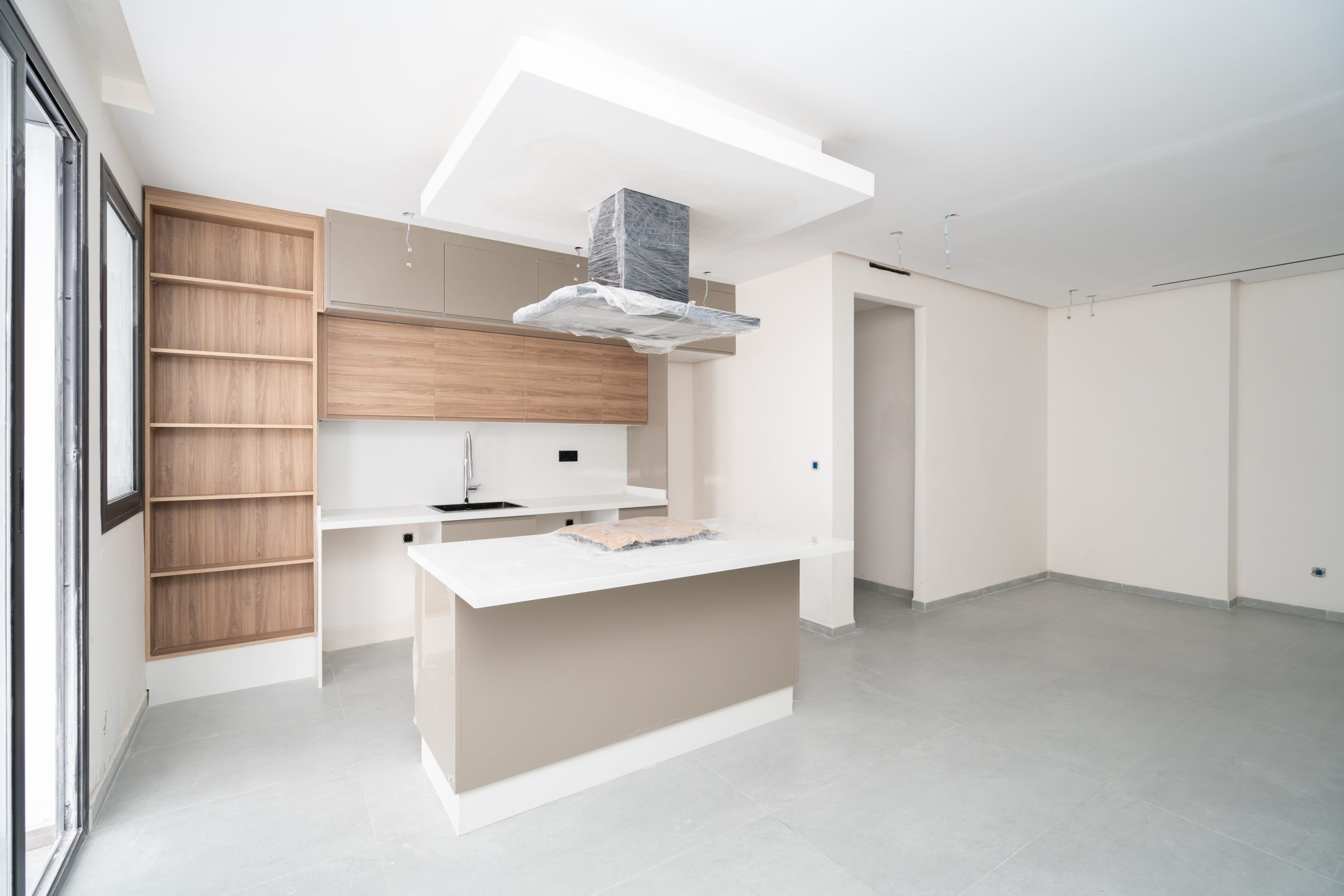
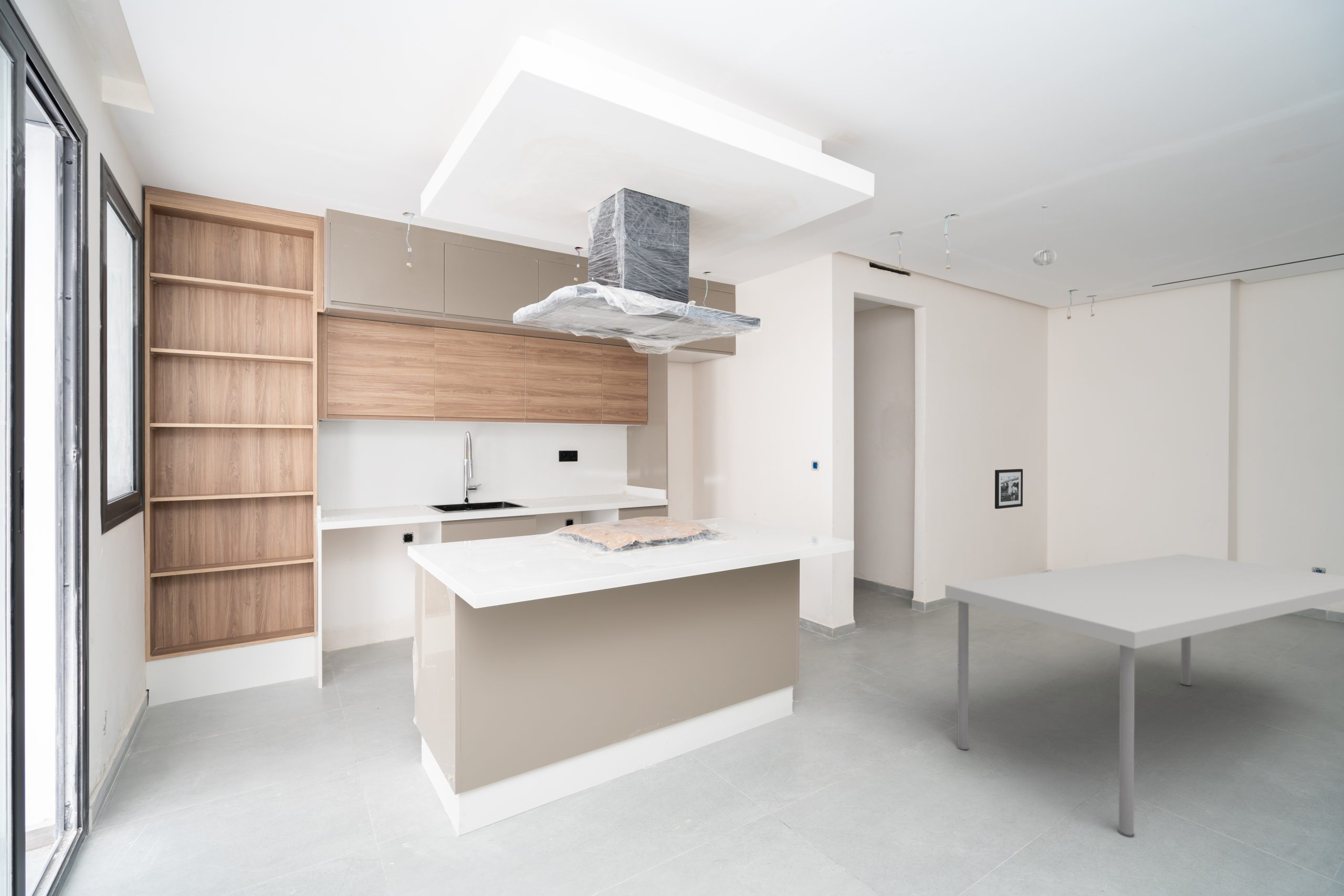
+ pendant light [1033,205,1057,266]
+ picture frame [994,468,1023,509]
+ dining table [944,553,1344,837]
